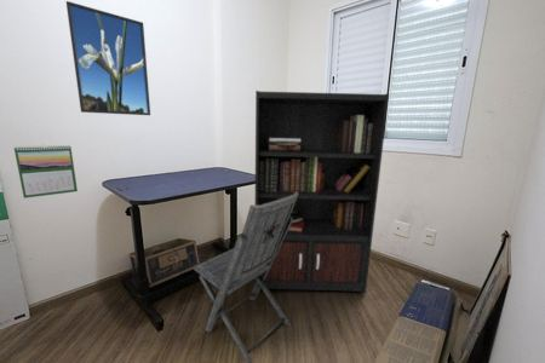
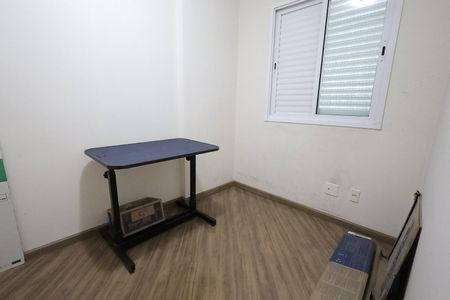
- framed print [65,0,151,116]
- calendar [12,144,79,200]
- bookcase [253,90,390,295]
- folding chair [193,191,298,363]
